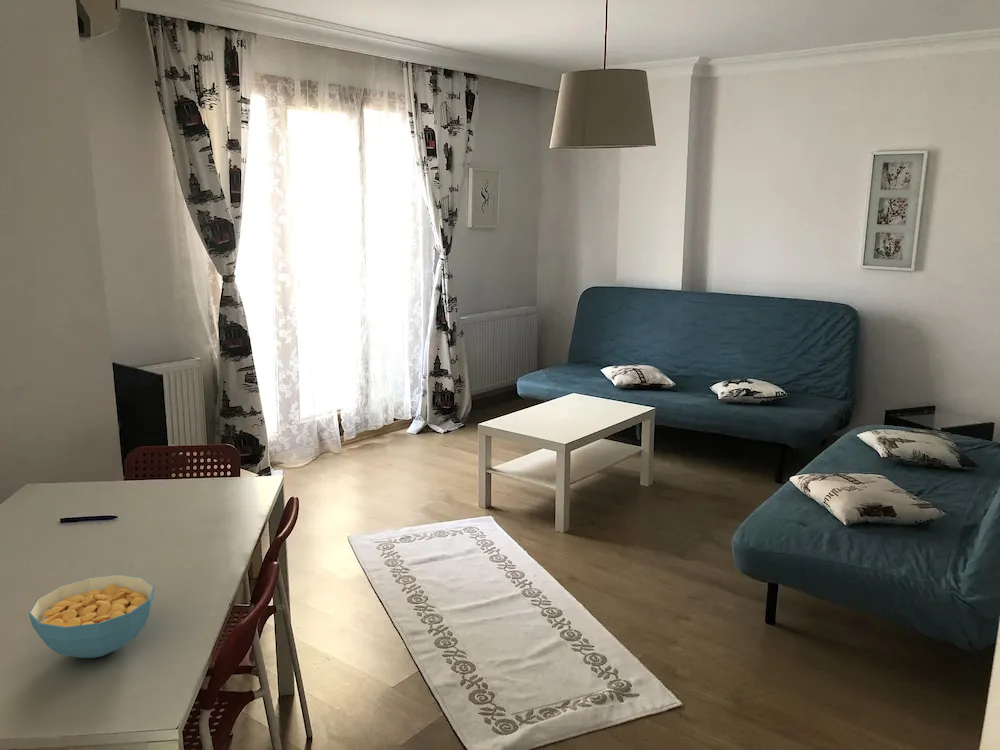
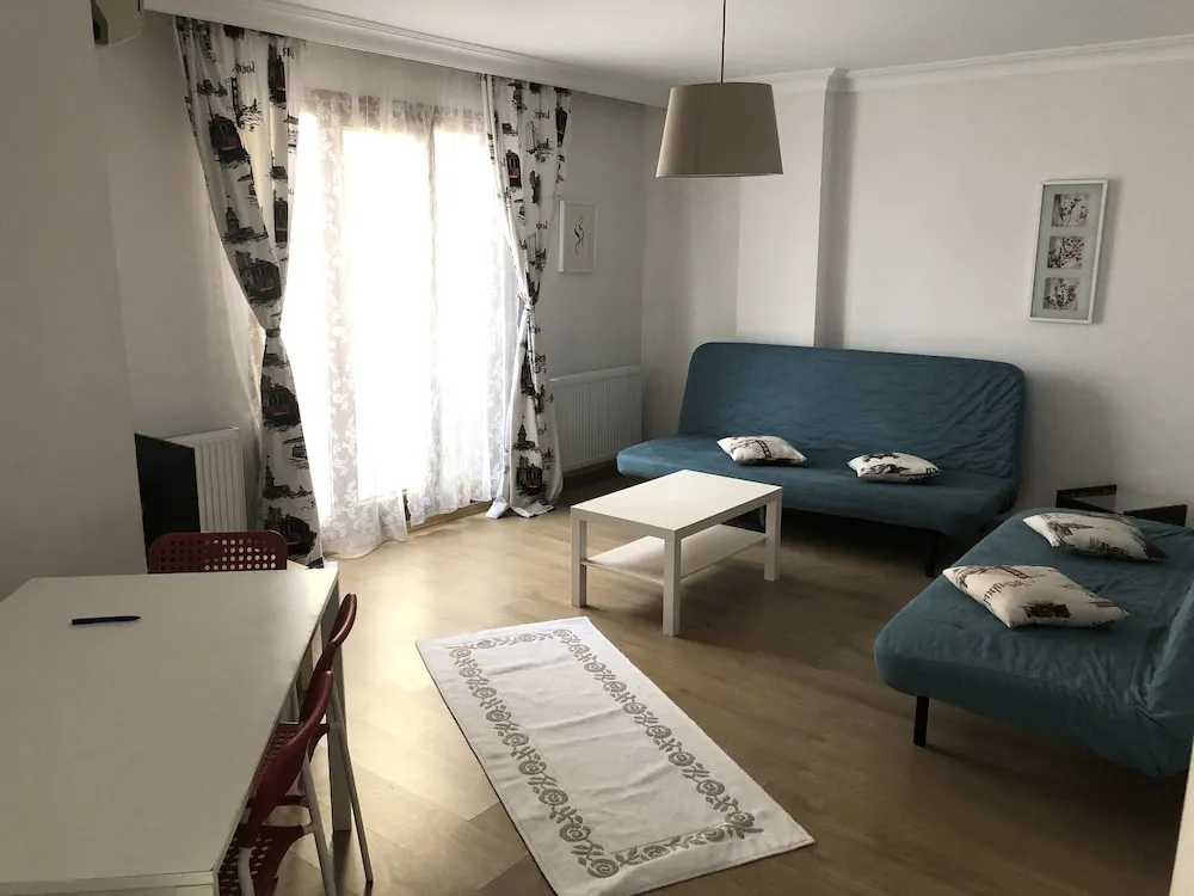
- cereal bowl [28,574,155,659]
